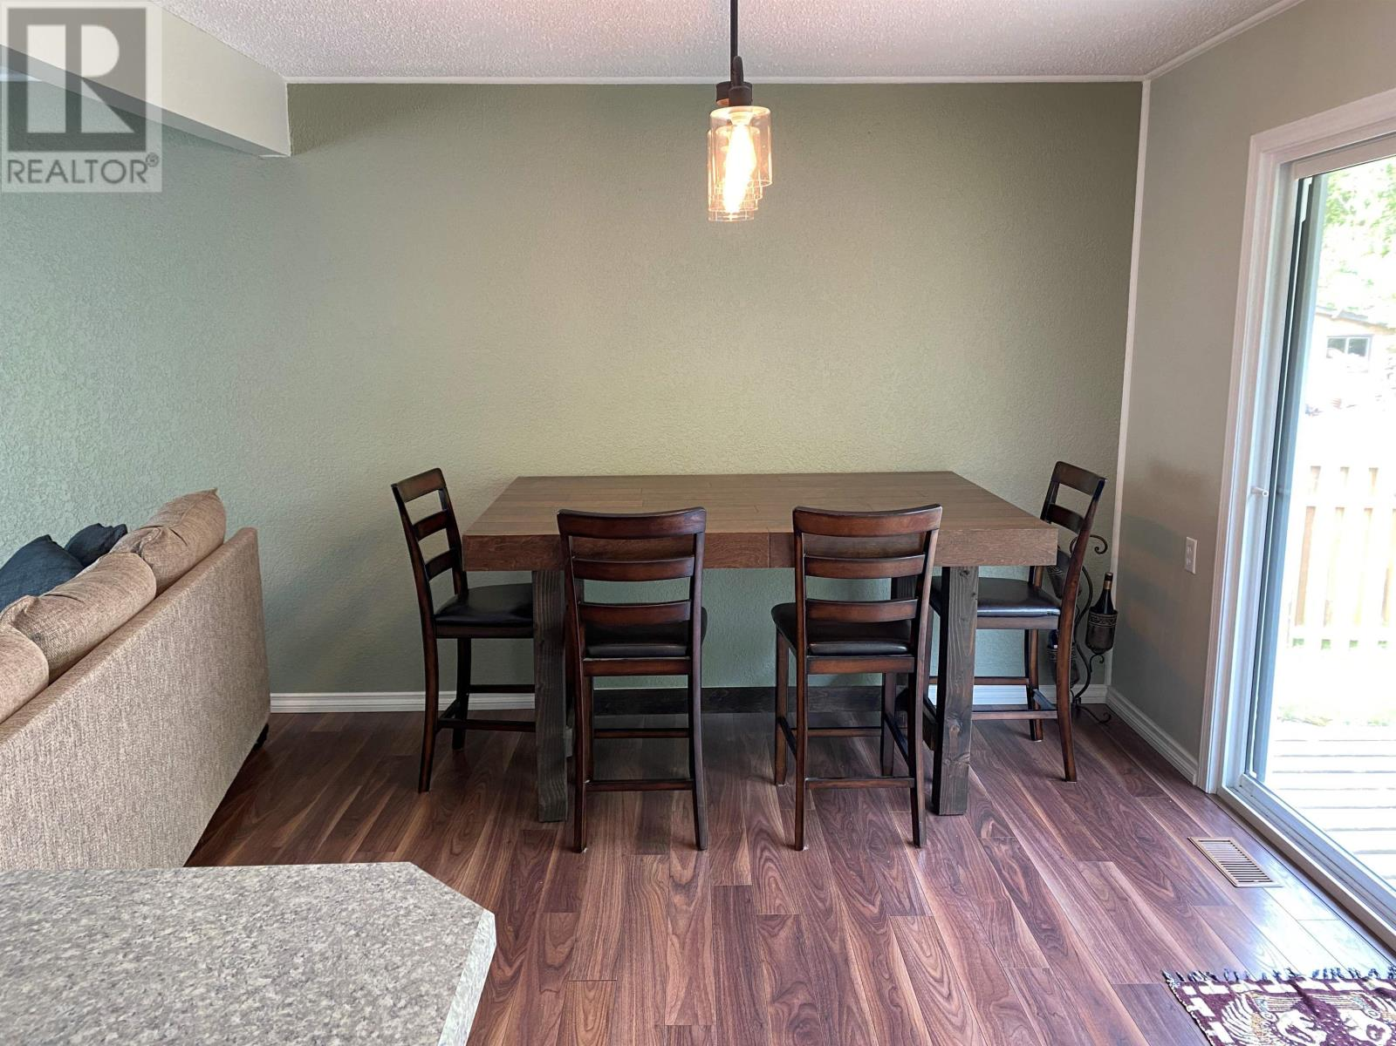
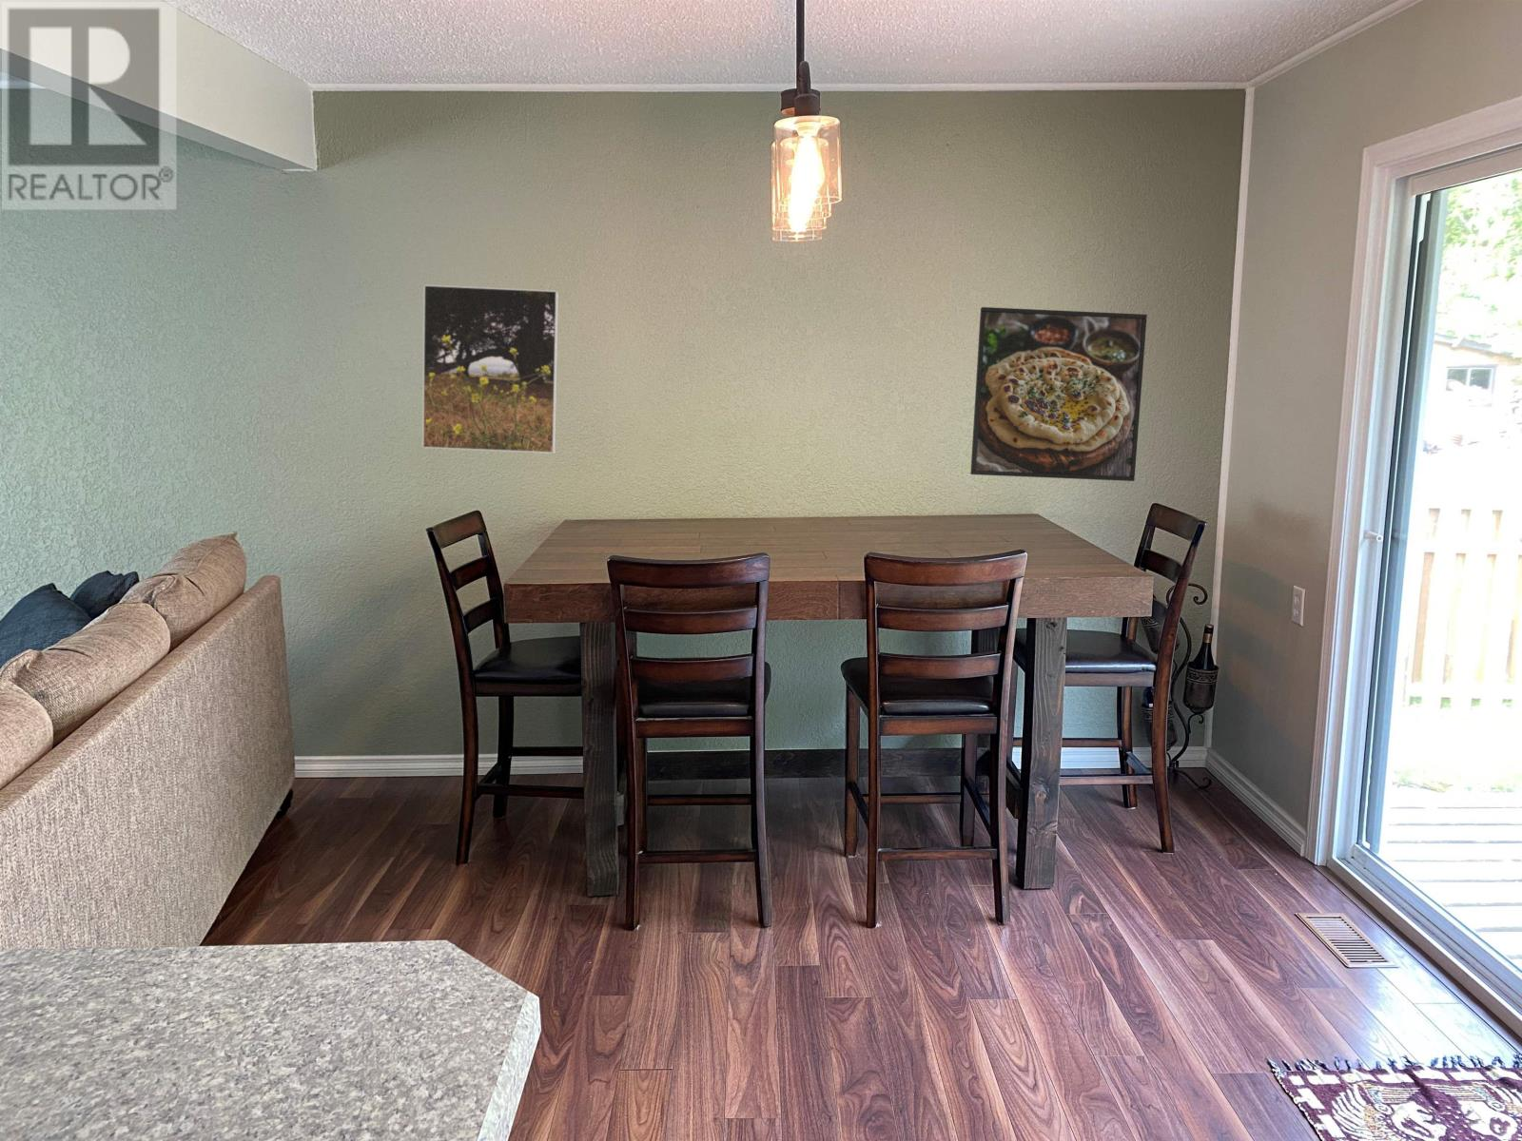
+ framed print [422,283,560,454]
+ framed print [970,306,1148,482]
